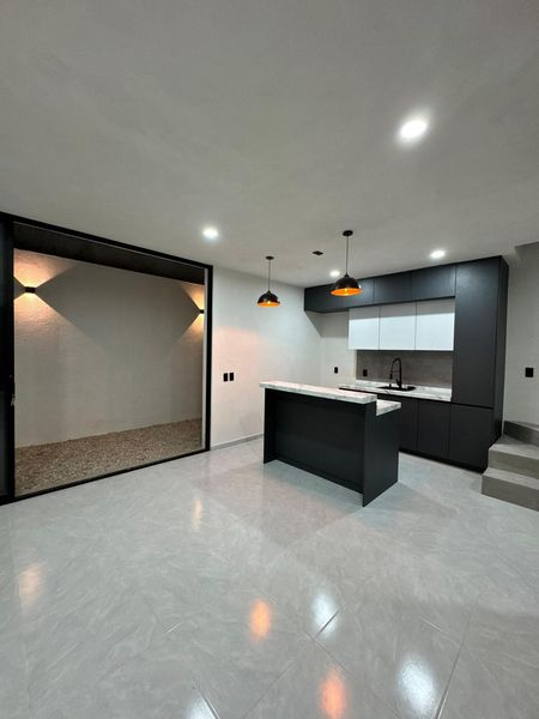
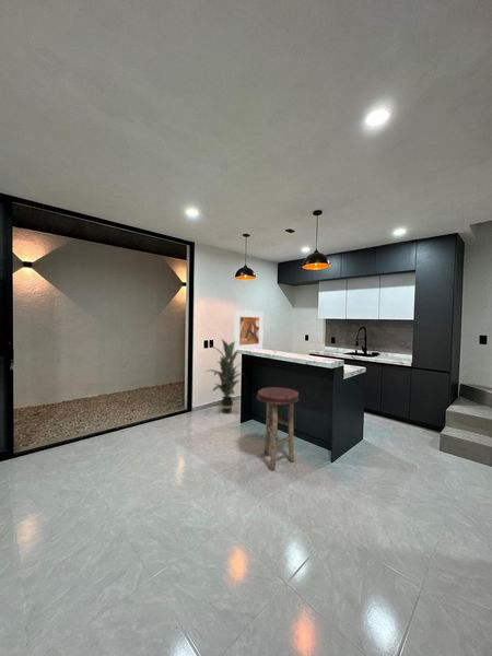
+ indoor plant [203,338,243,414]
+ stool [256,386,300,471]
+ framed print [233,309,265,352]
